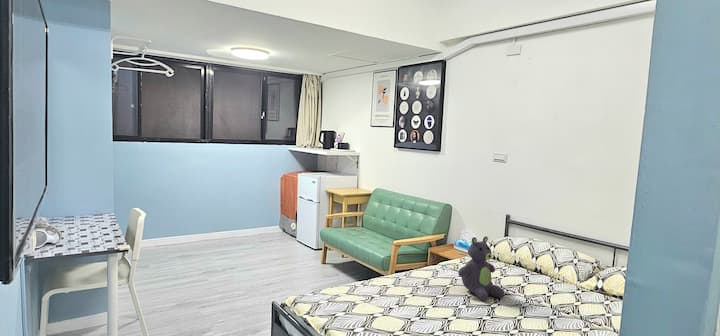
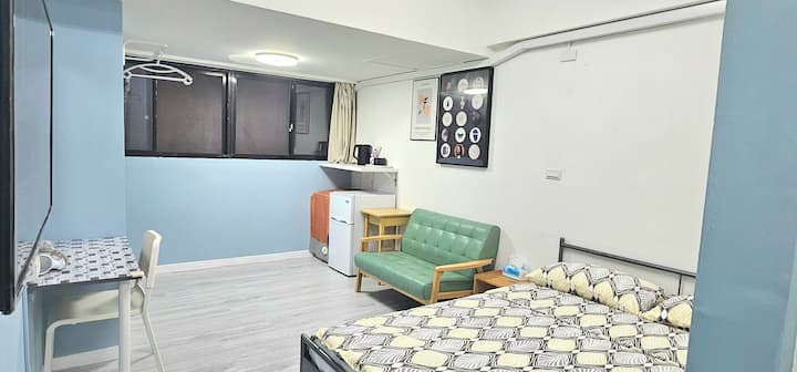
- stuffed bear [457,235,506,302]
